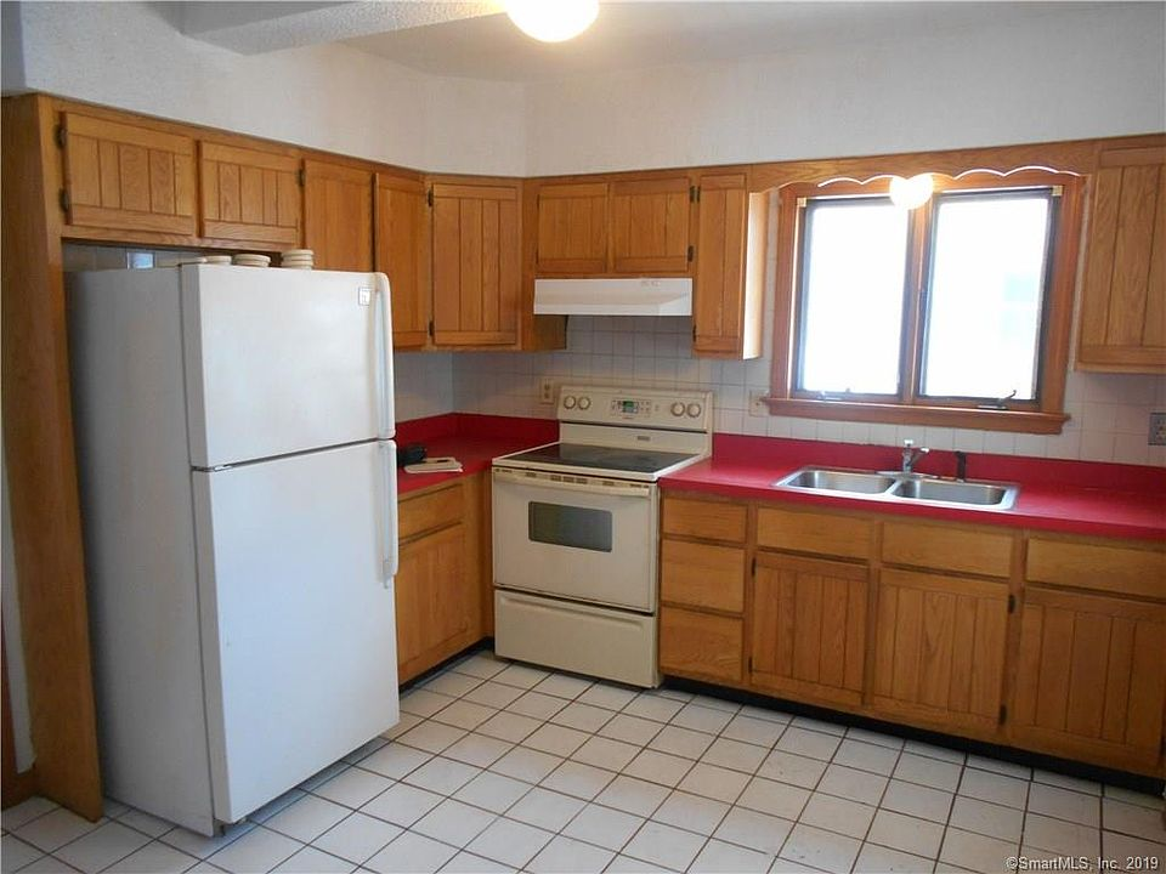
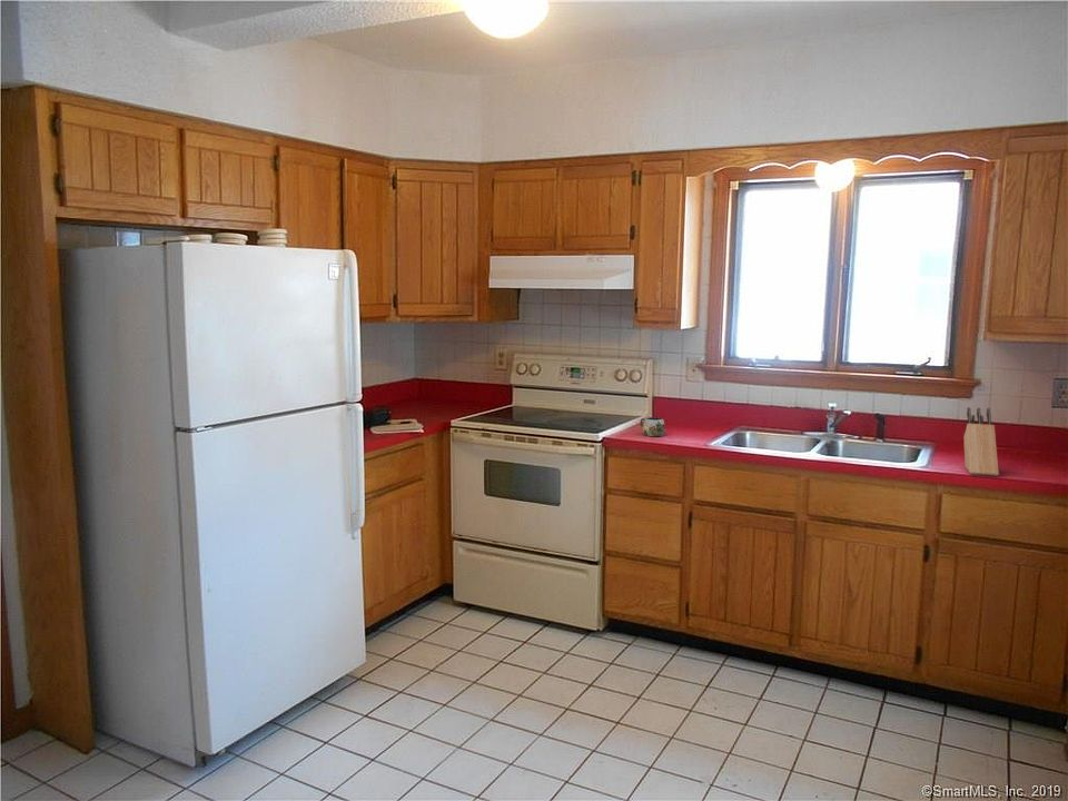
+ knife block [962,406,1000,477]
+ mug [640,416,666,437]
